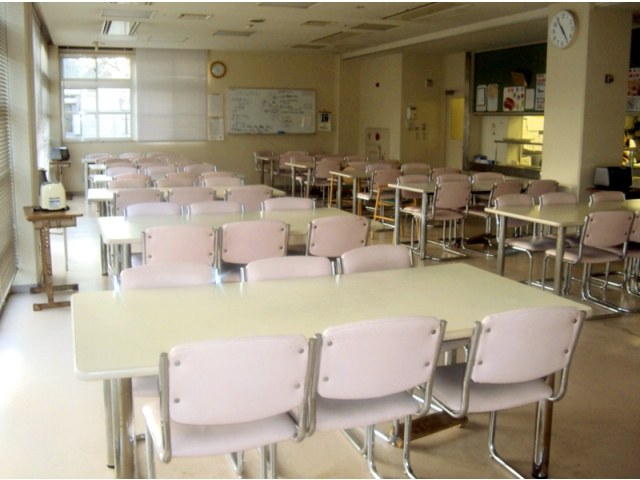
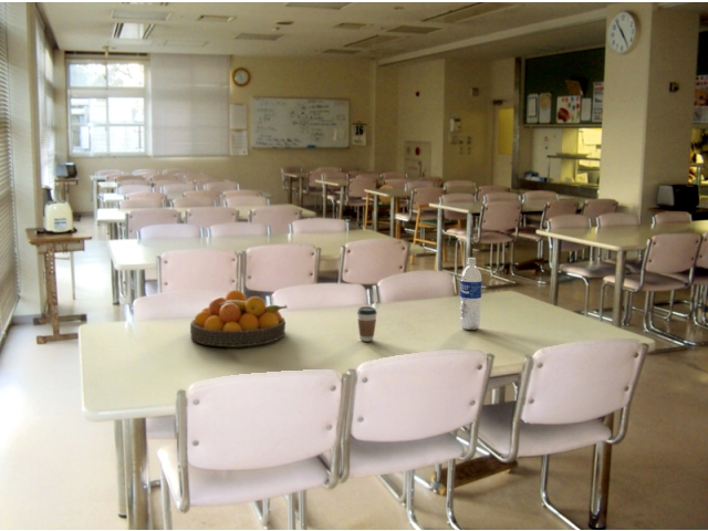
+ fruit bowl [189,289,289,347]
+ coffee cup [356,305,378,342]
+ water bottle [459,257,482,331]
